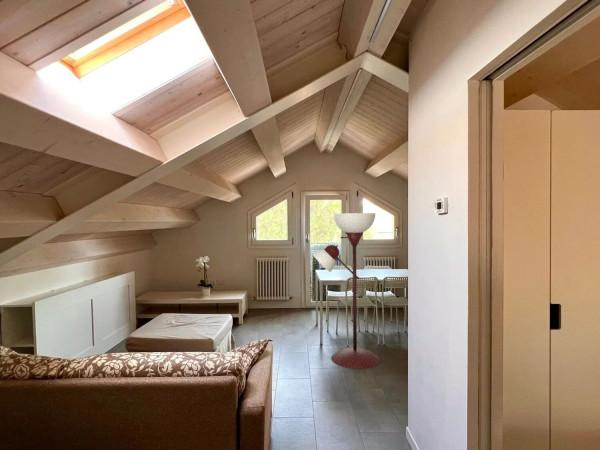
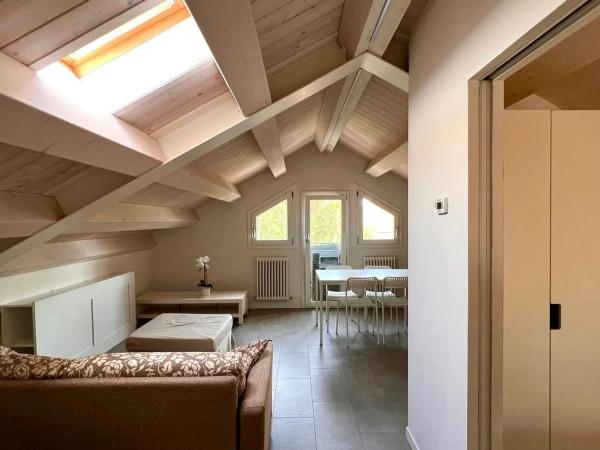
- floor lamp [312,212,381,370]
